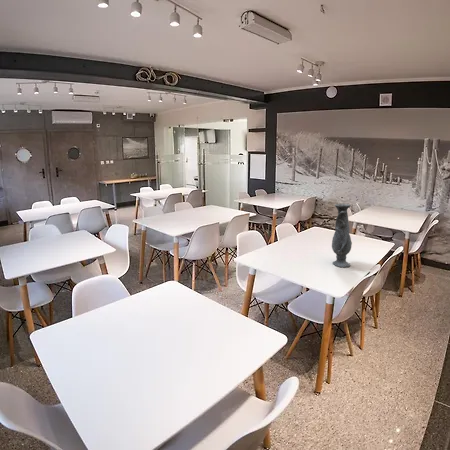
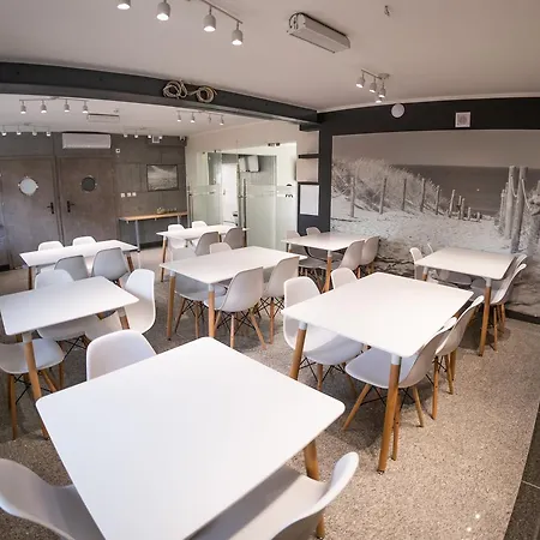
- vase [331,203,353,268]
